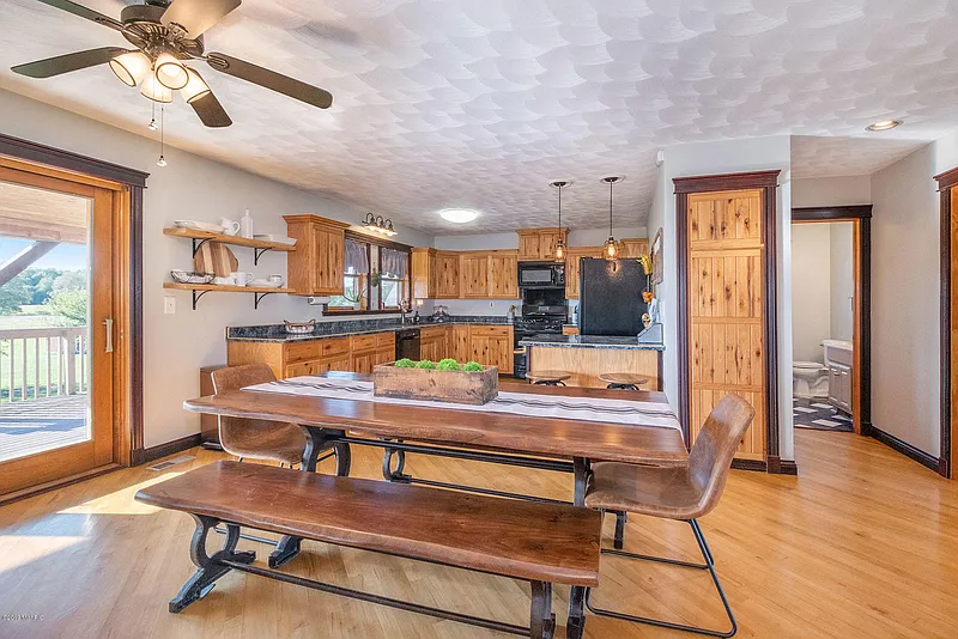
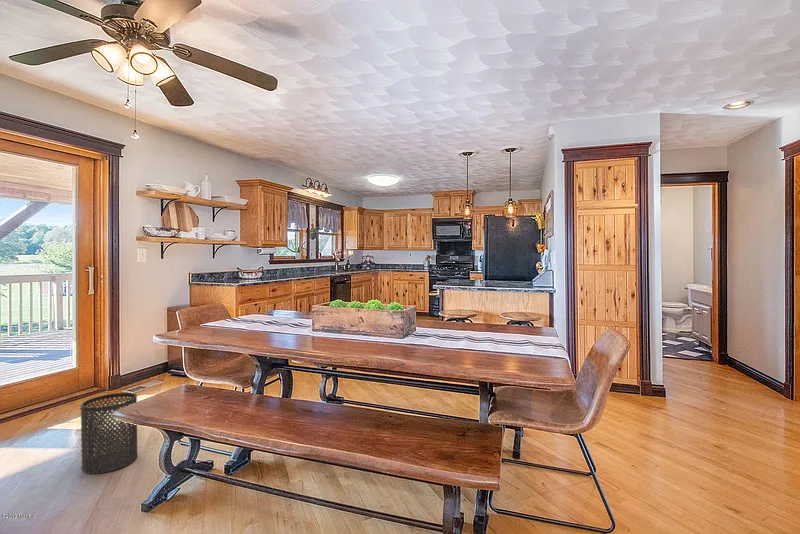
+ trash can [79,392,138,475]
